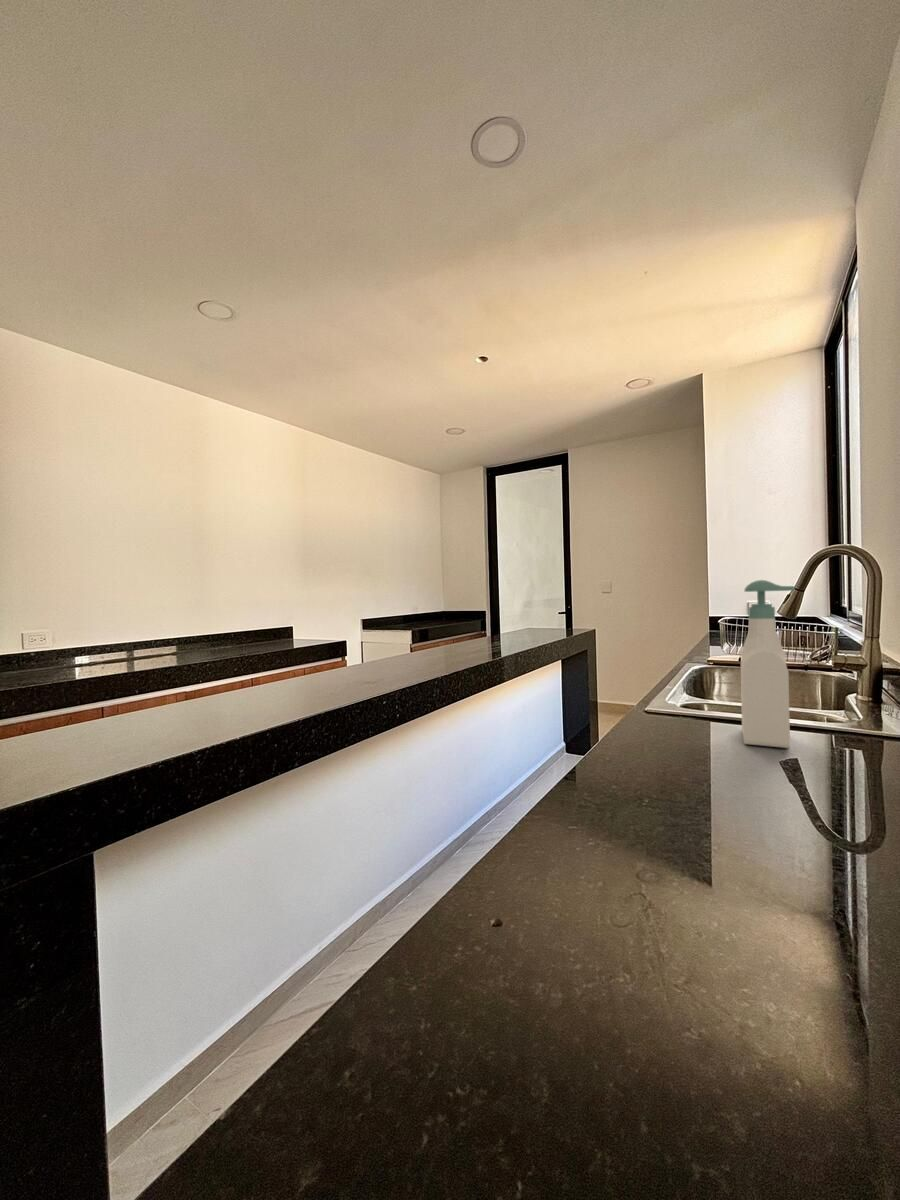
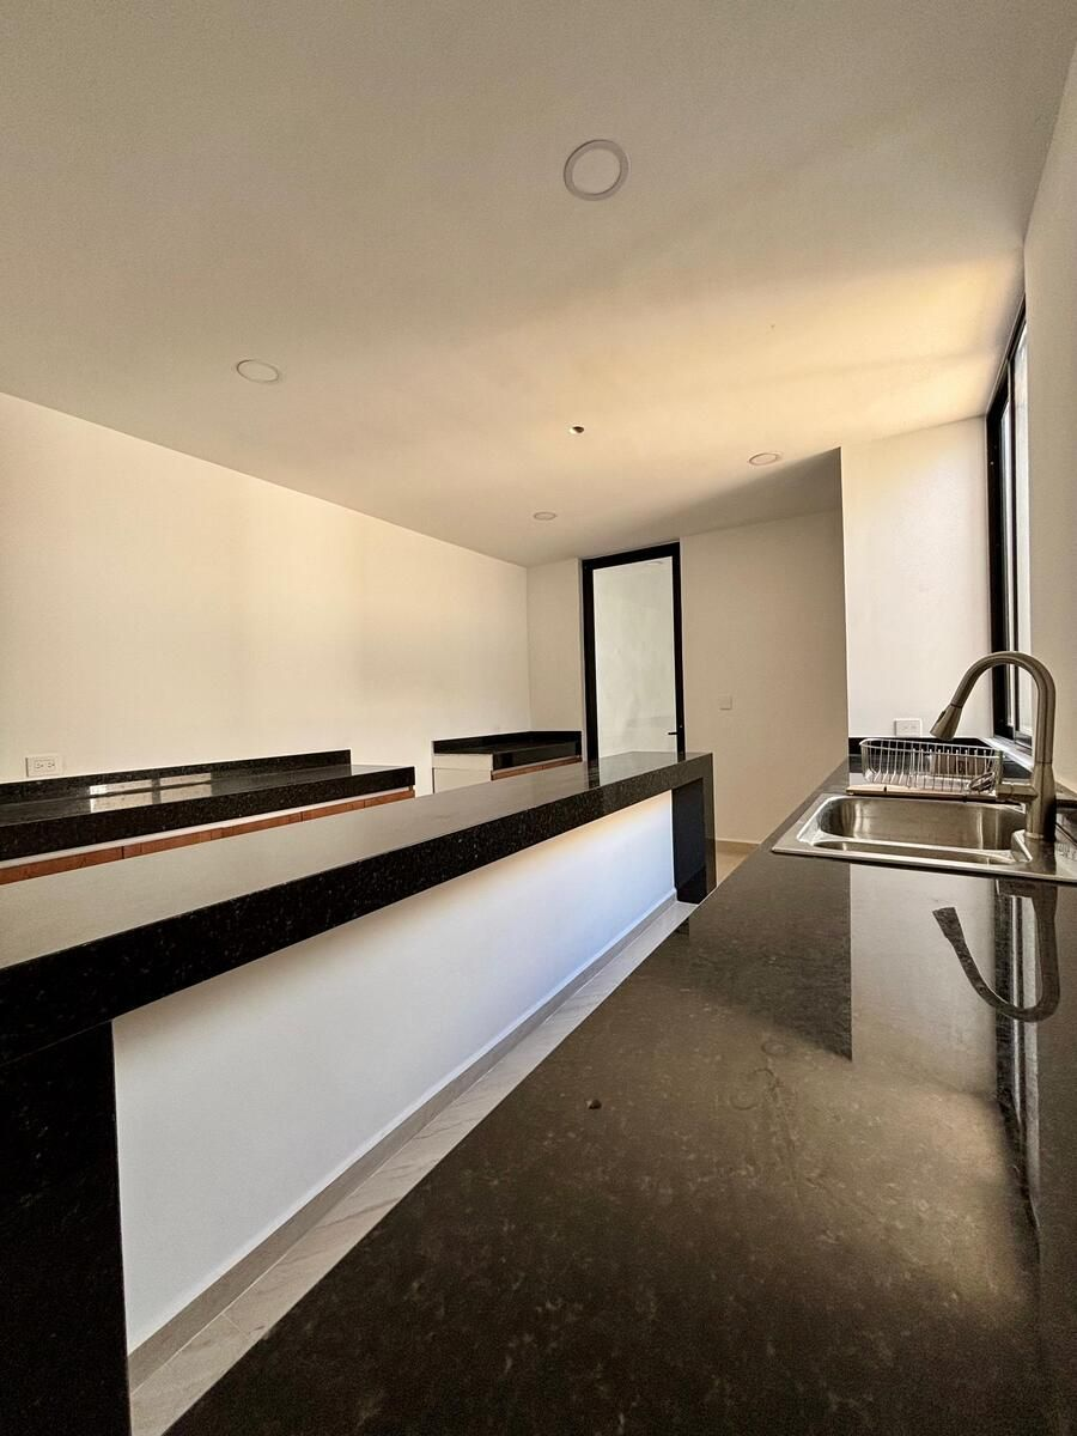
- soap bottle [740,579,797,749]
